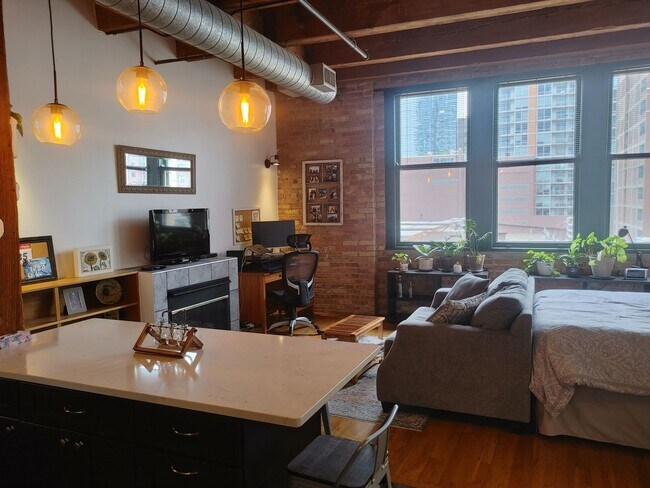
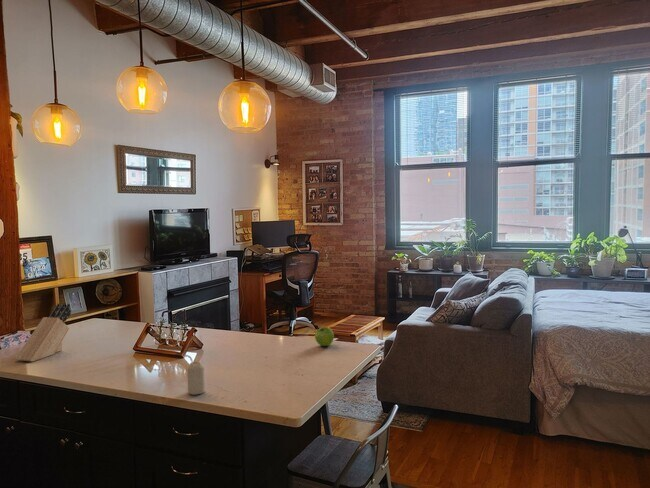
+ fruit [314,326,335,347]
+ knife block [14,303,72,363]
+ candle [186,361,206,396]
